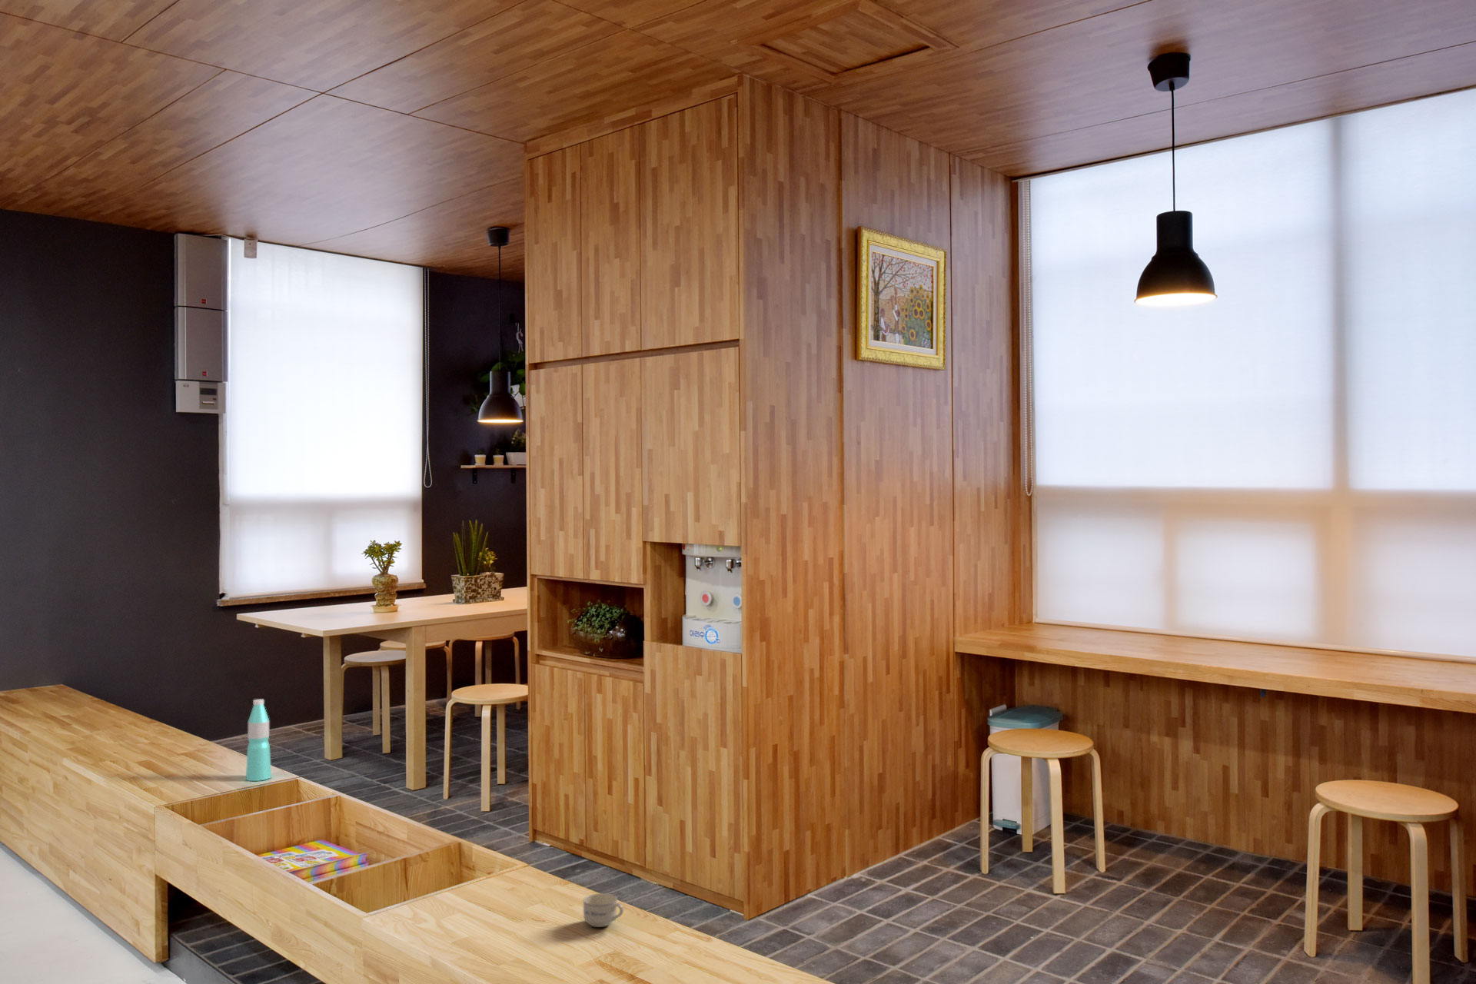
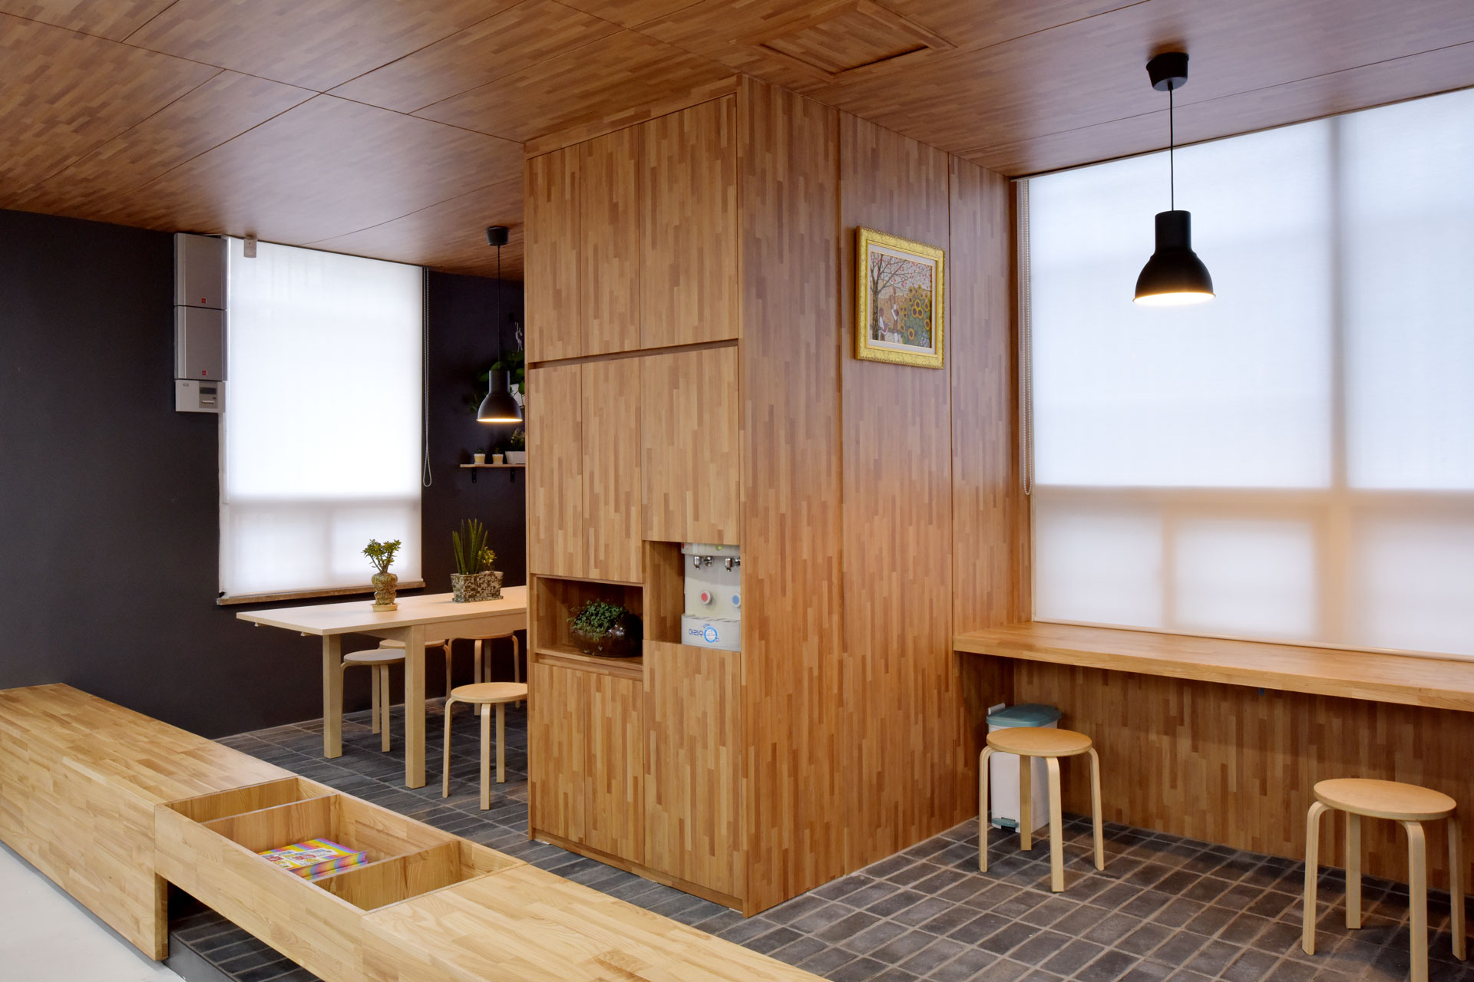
- cup [582,893,624,928]
- water bottle [245,698,272,782]
